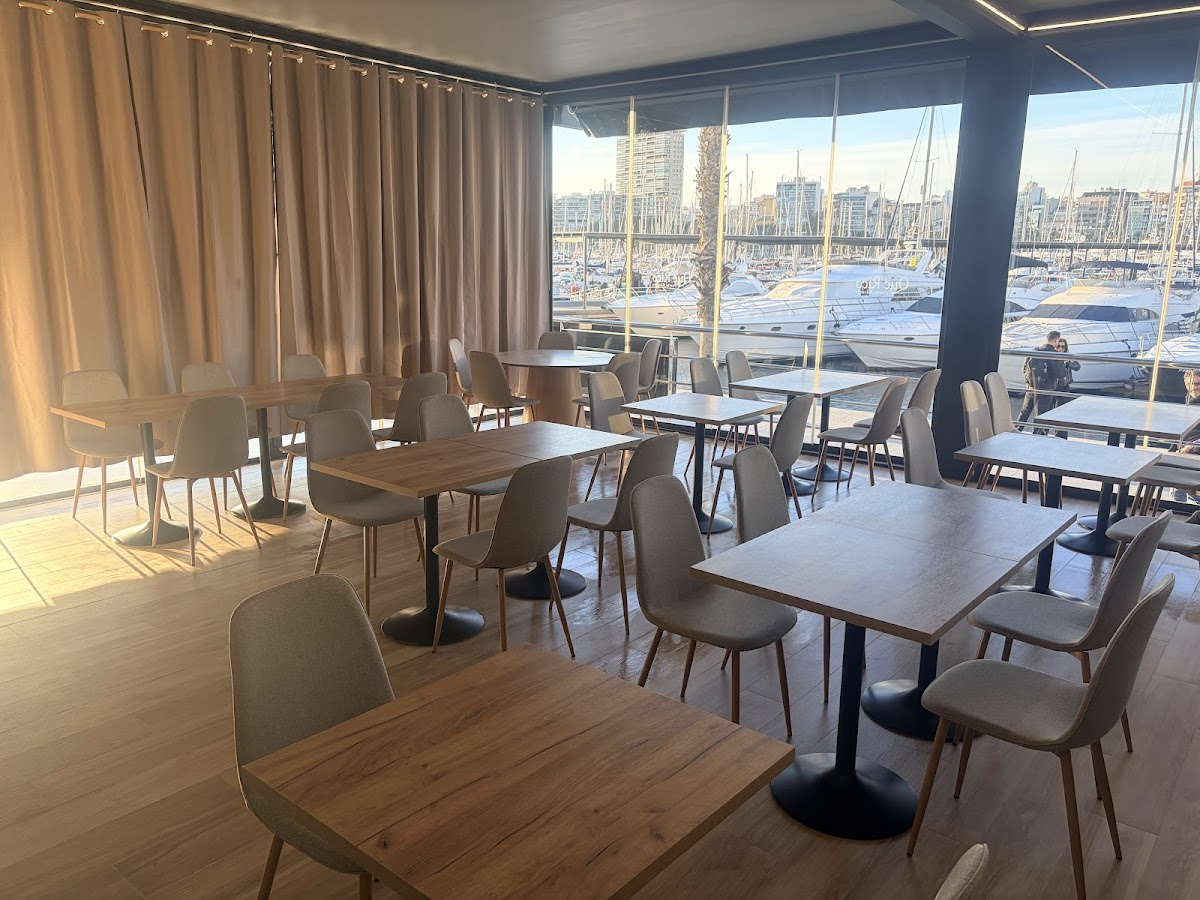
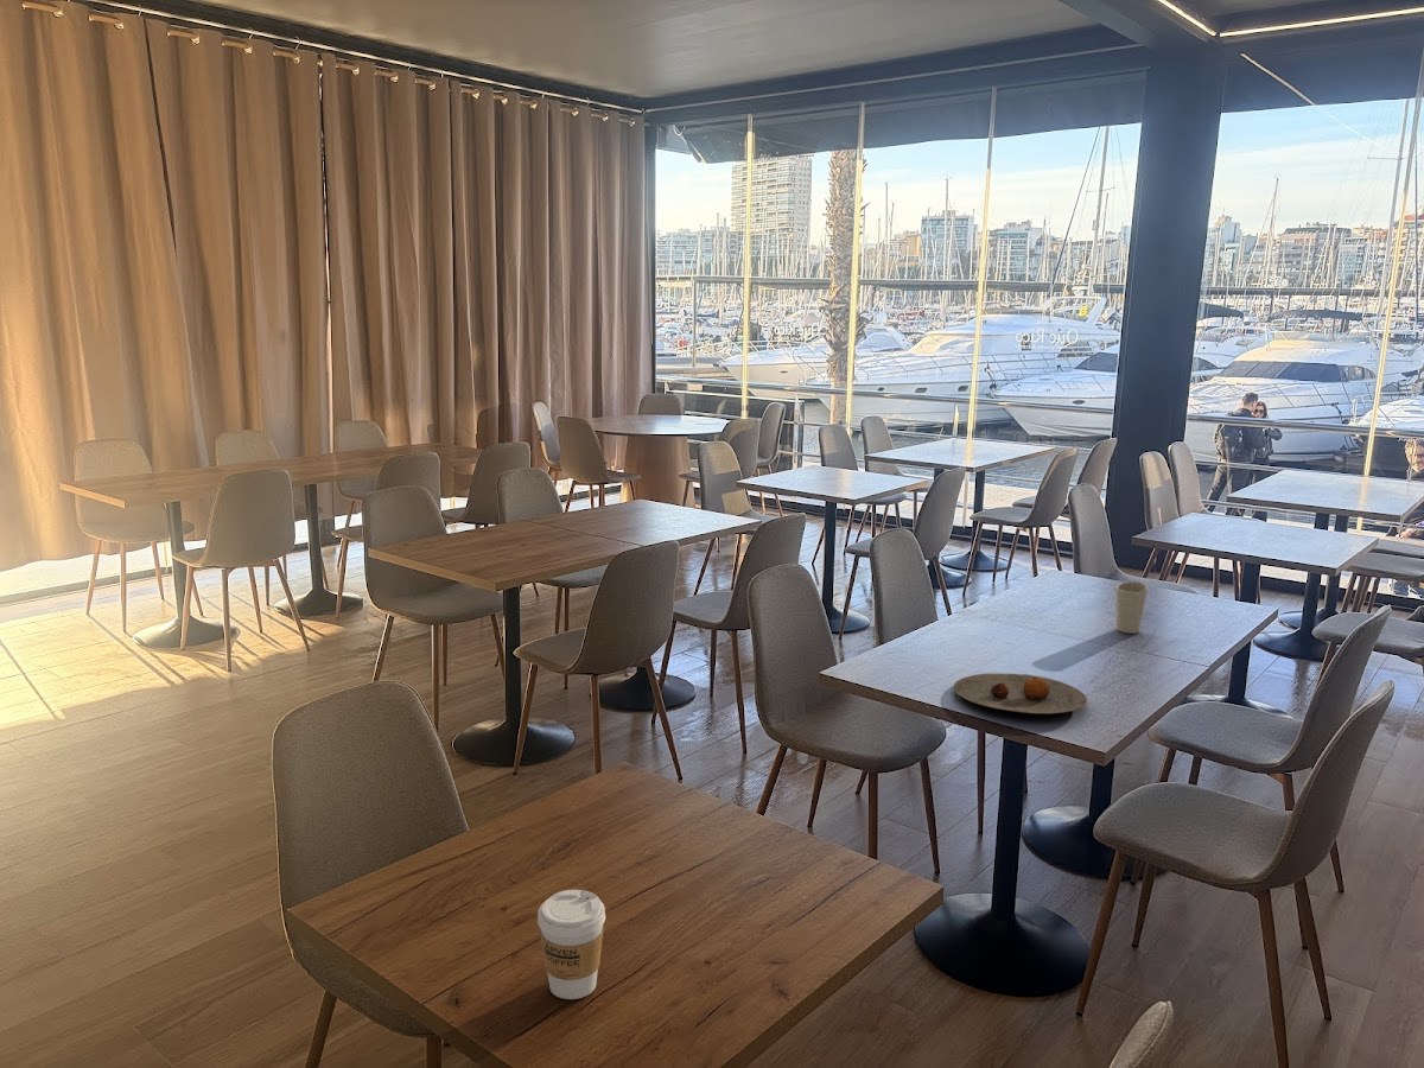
+ plate [953,672,1088,716]
+ cup [1115,580,1149,635]
+ coffee cup [536,889,606,1000]
